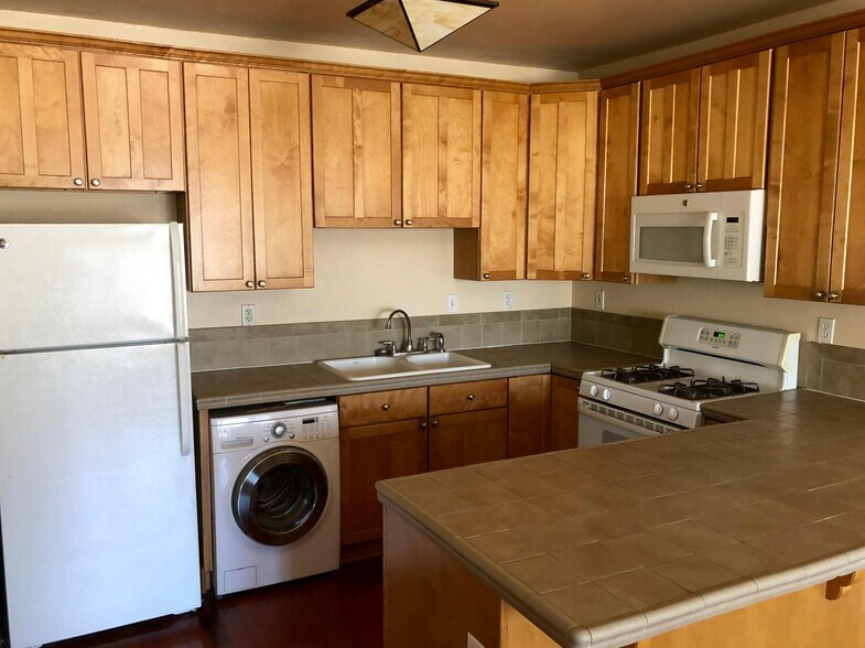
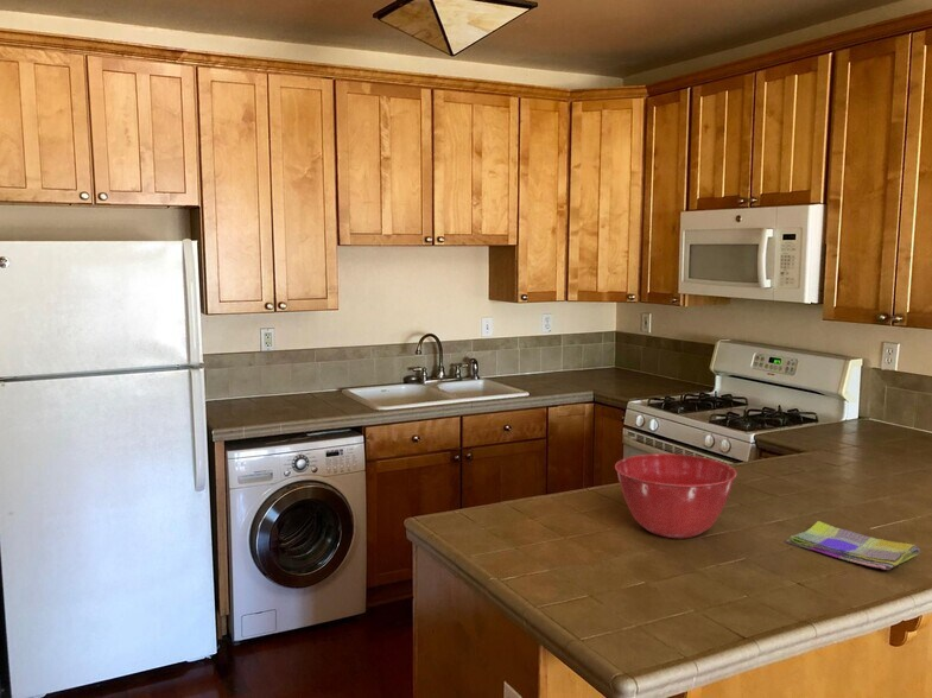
+ dish towel [785,520,921,571]
+ mixing bowl [614,452,737,539]
